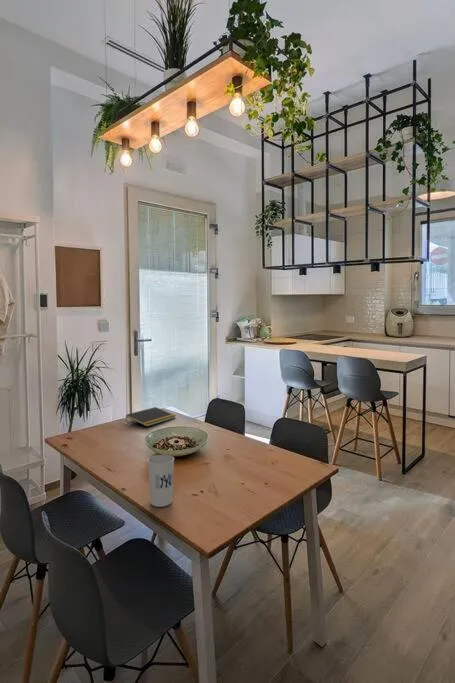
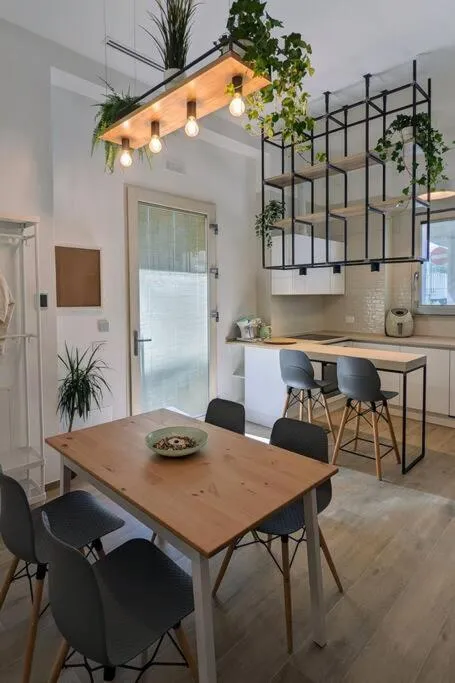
- notepad [125,406,176,427]
- cup [146,454,175,508]
